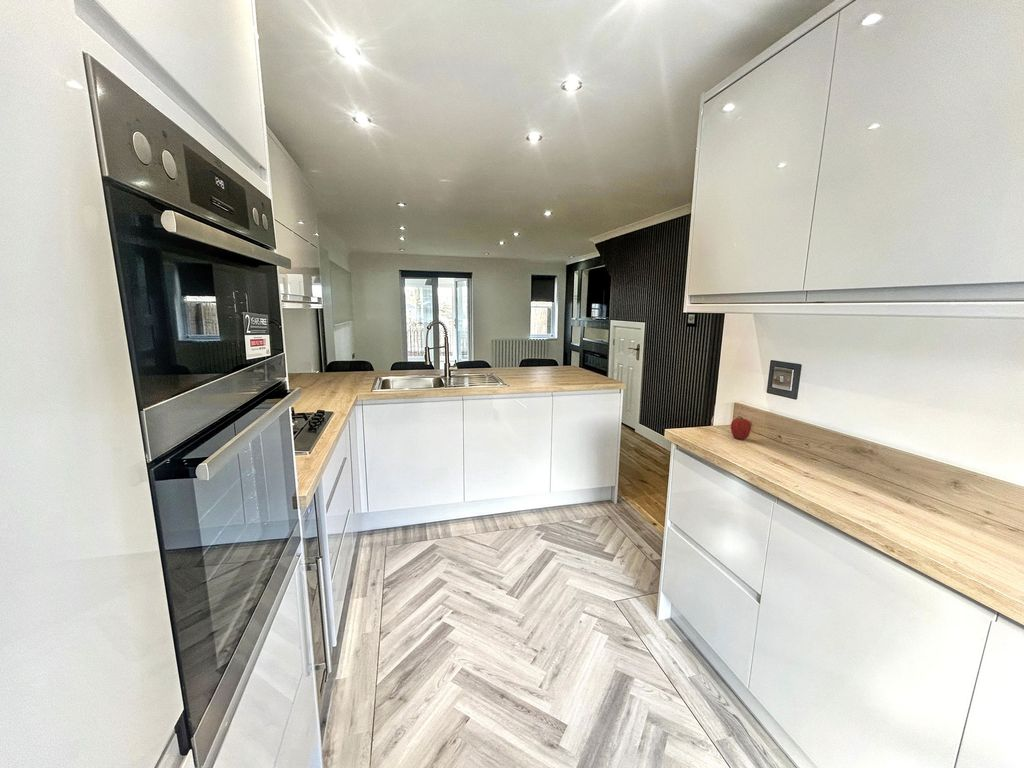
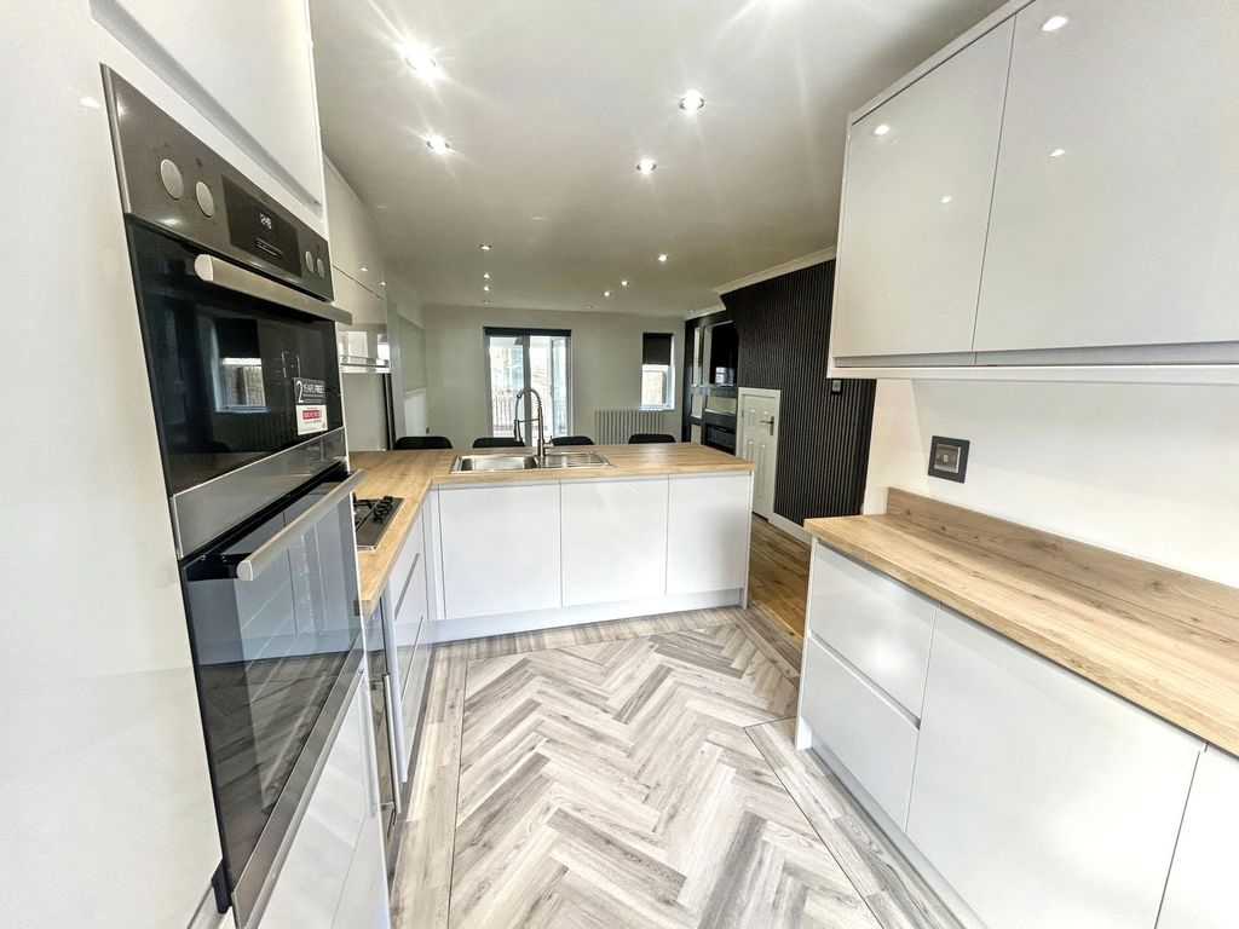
- fruit [730,415,752,440]
